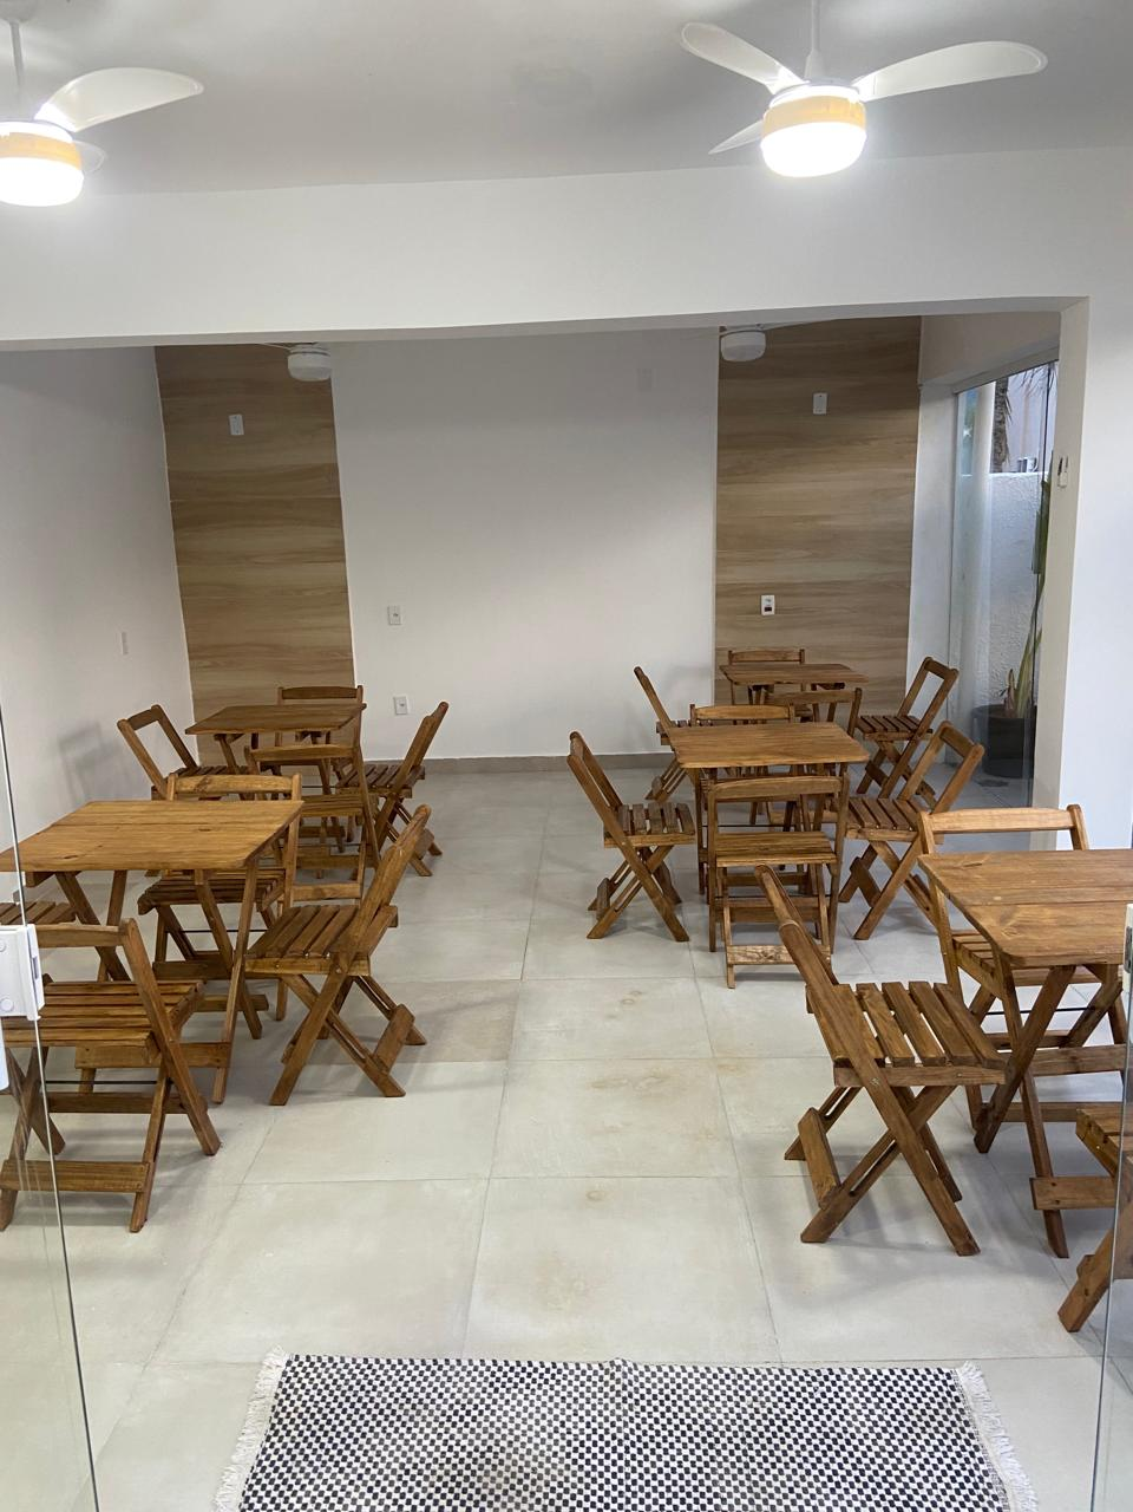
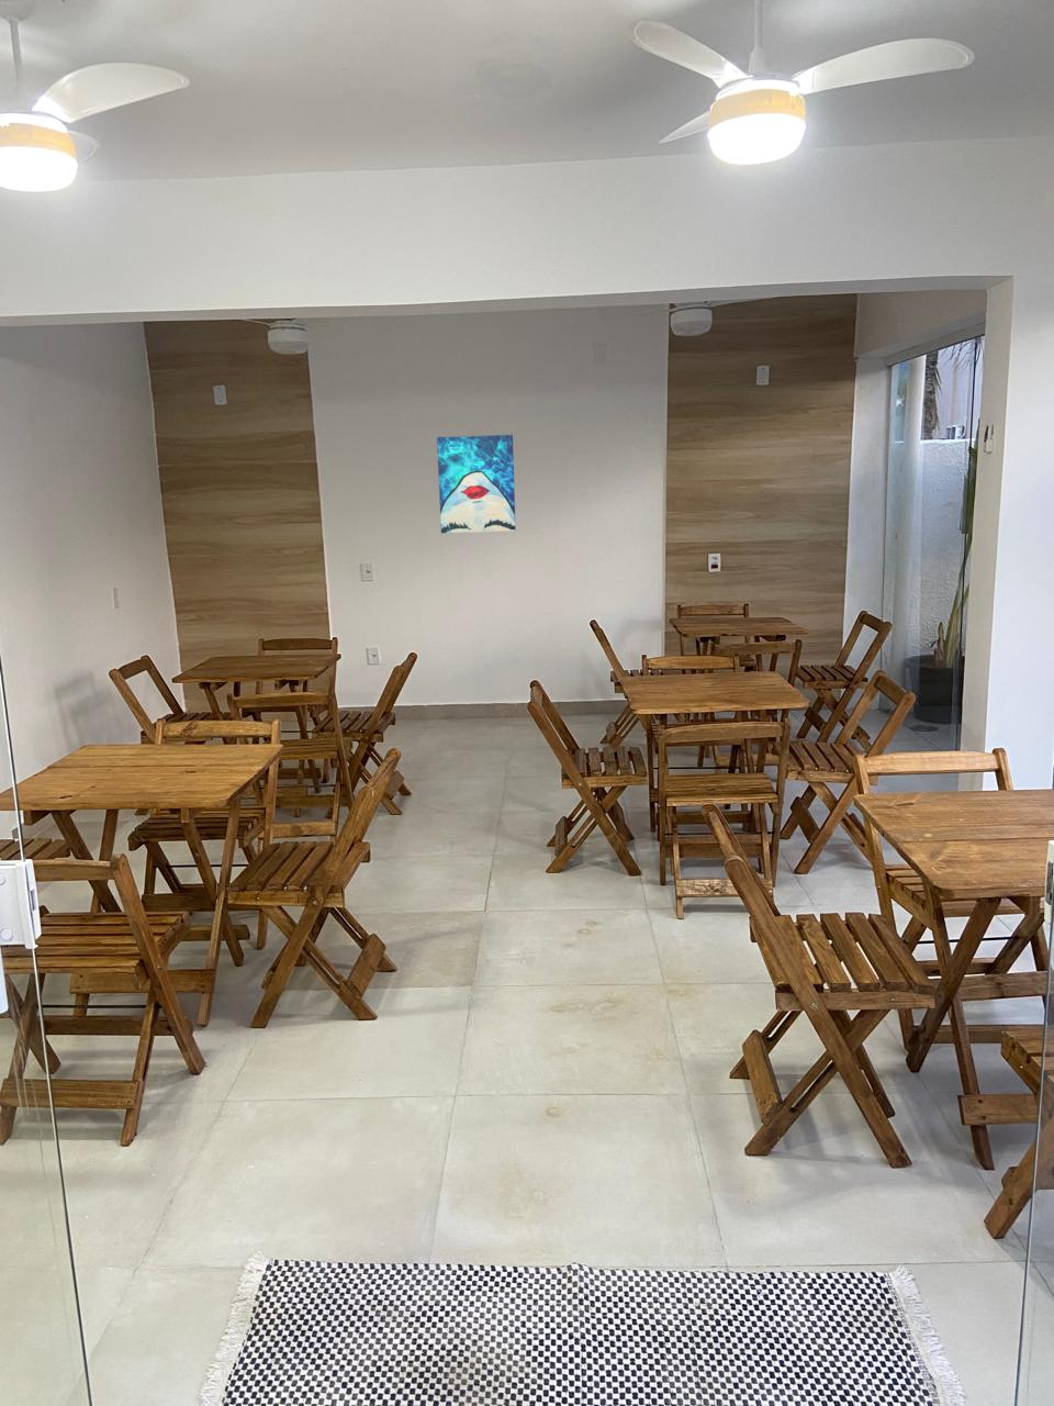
+ wall art [436,434,517,534]
